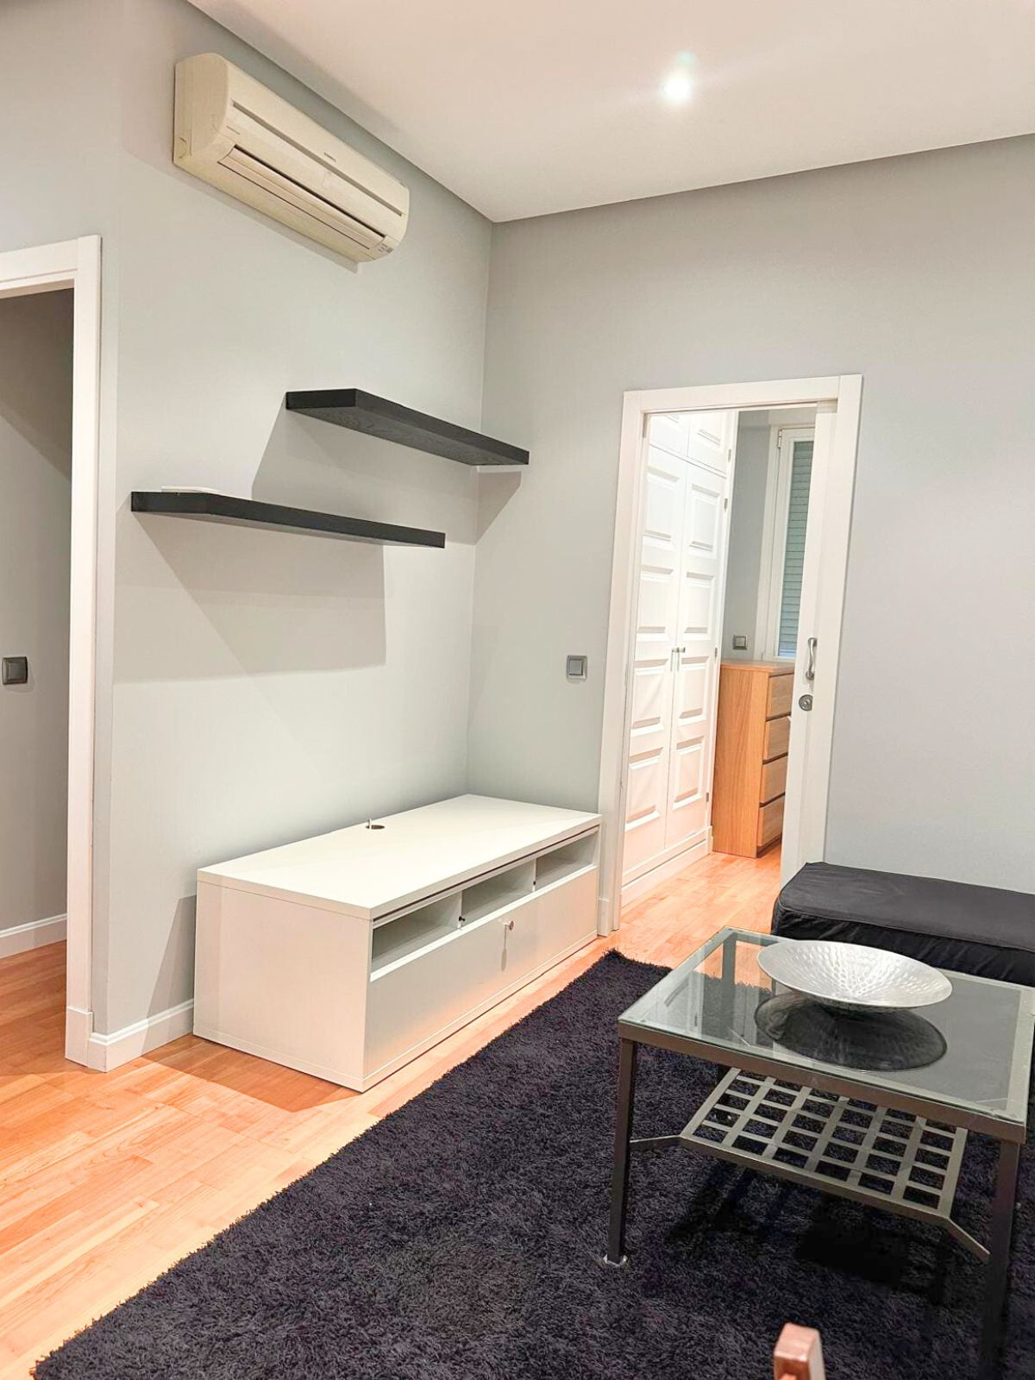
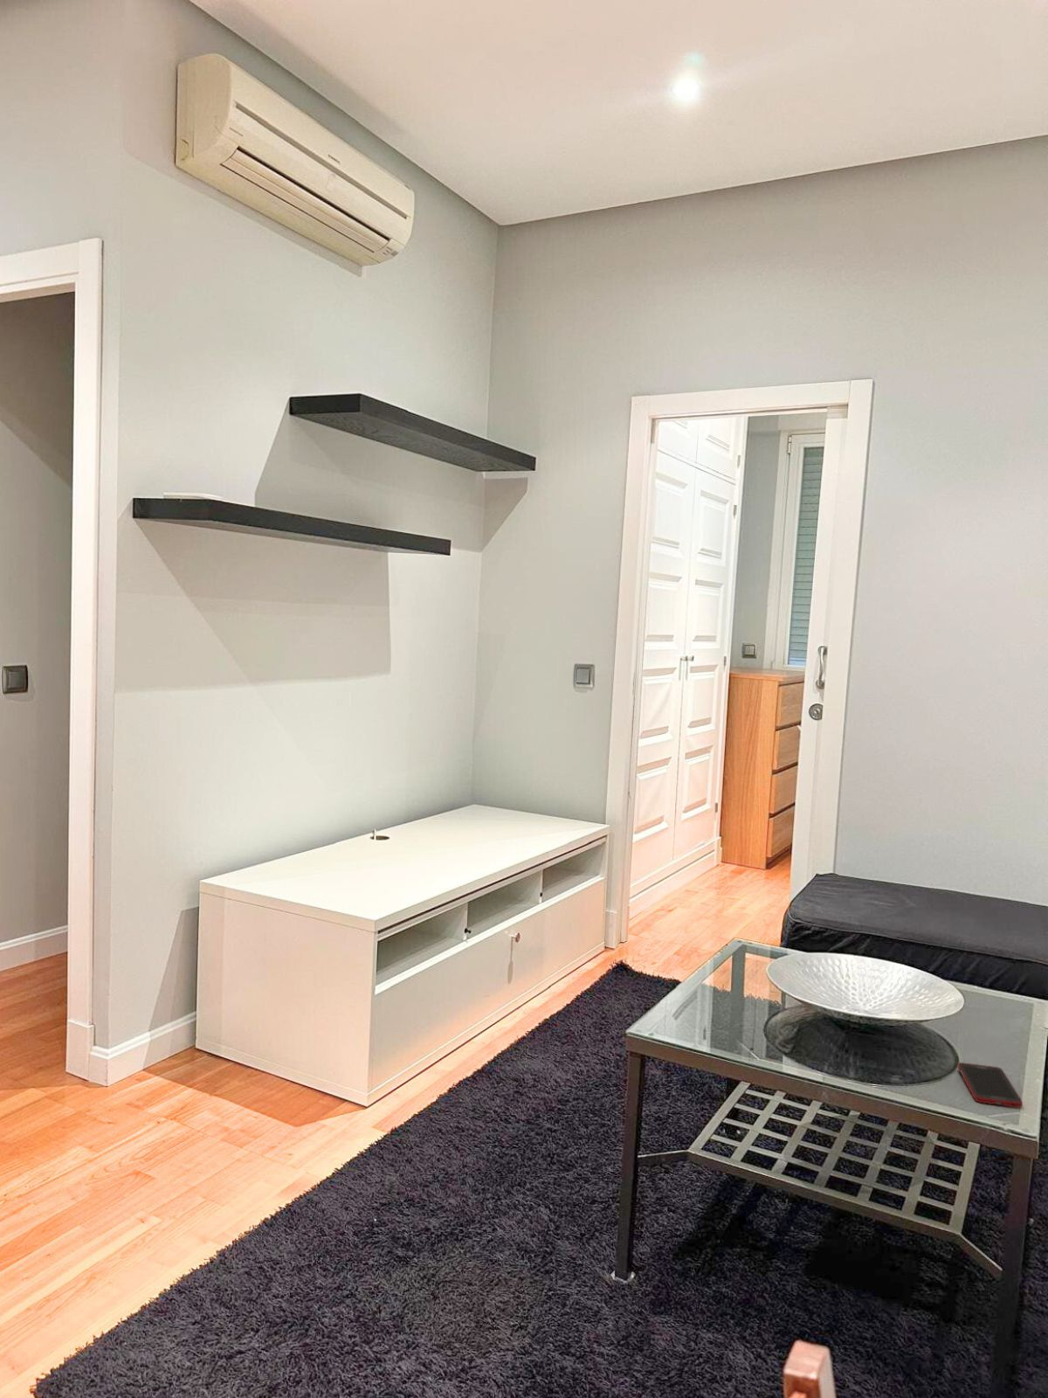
+ cell phone [957,1061,1024,1108]
